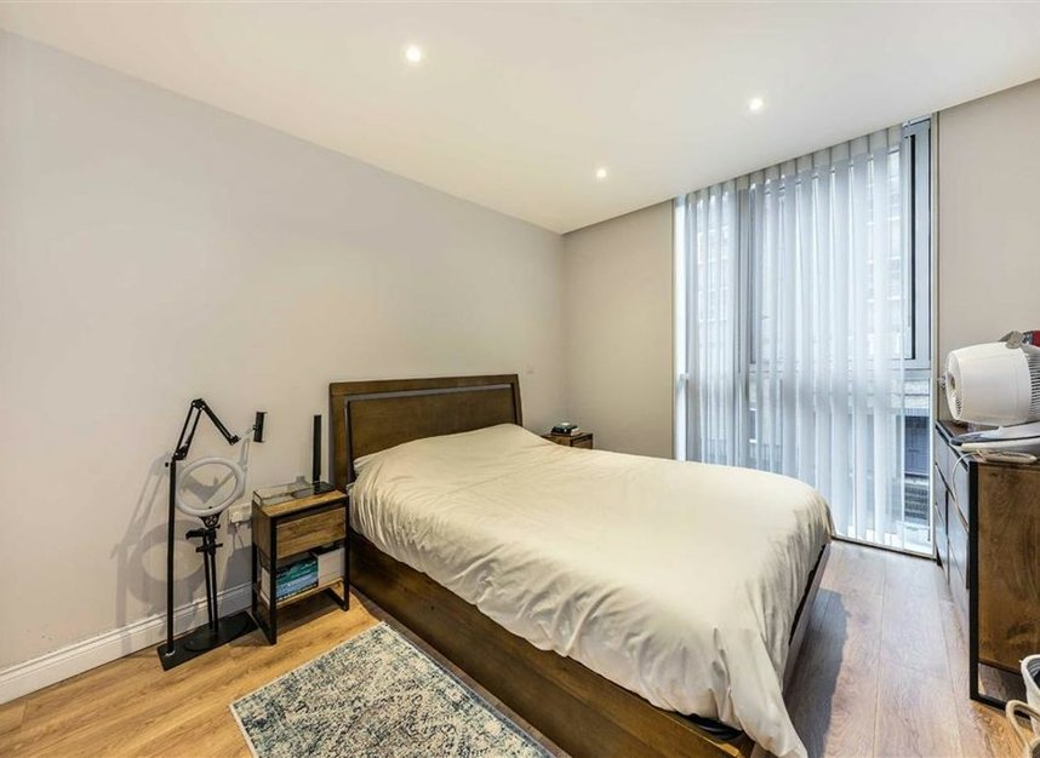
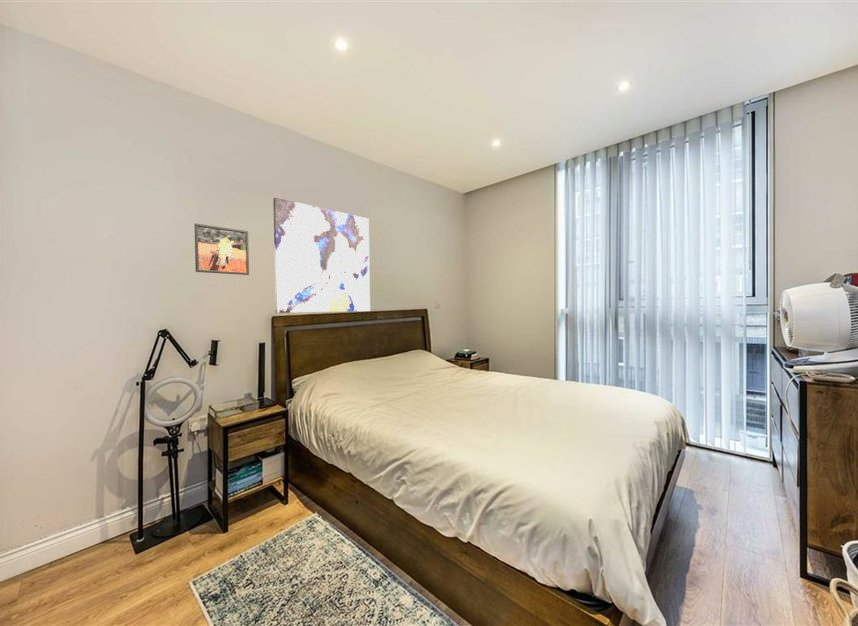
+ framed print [194,222,250,276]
+ wall art [272,197,371,314]
